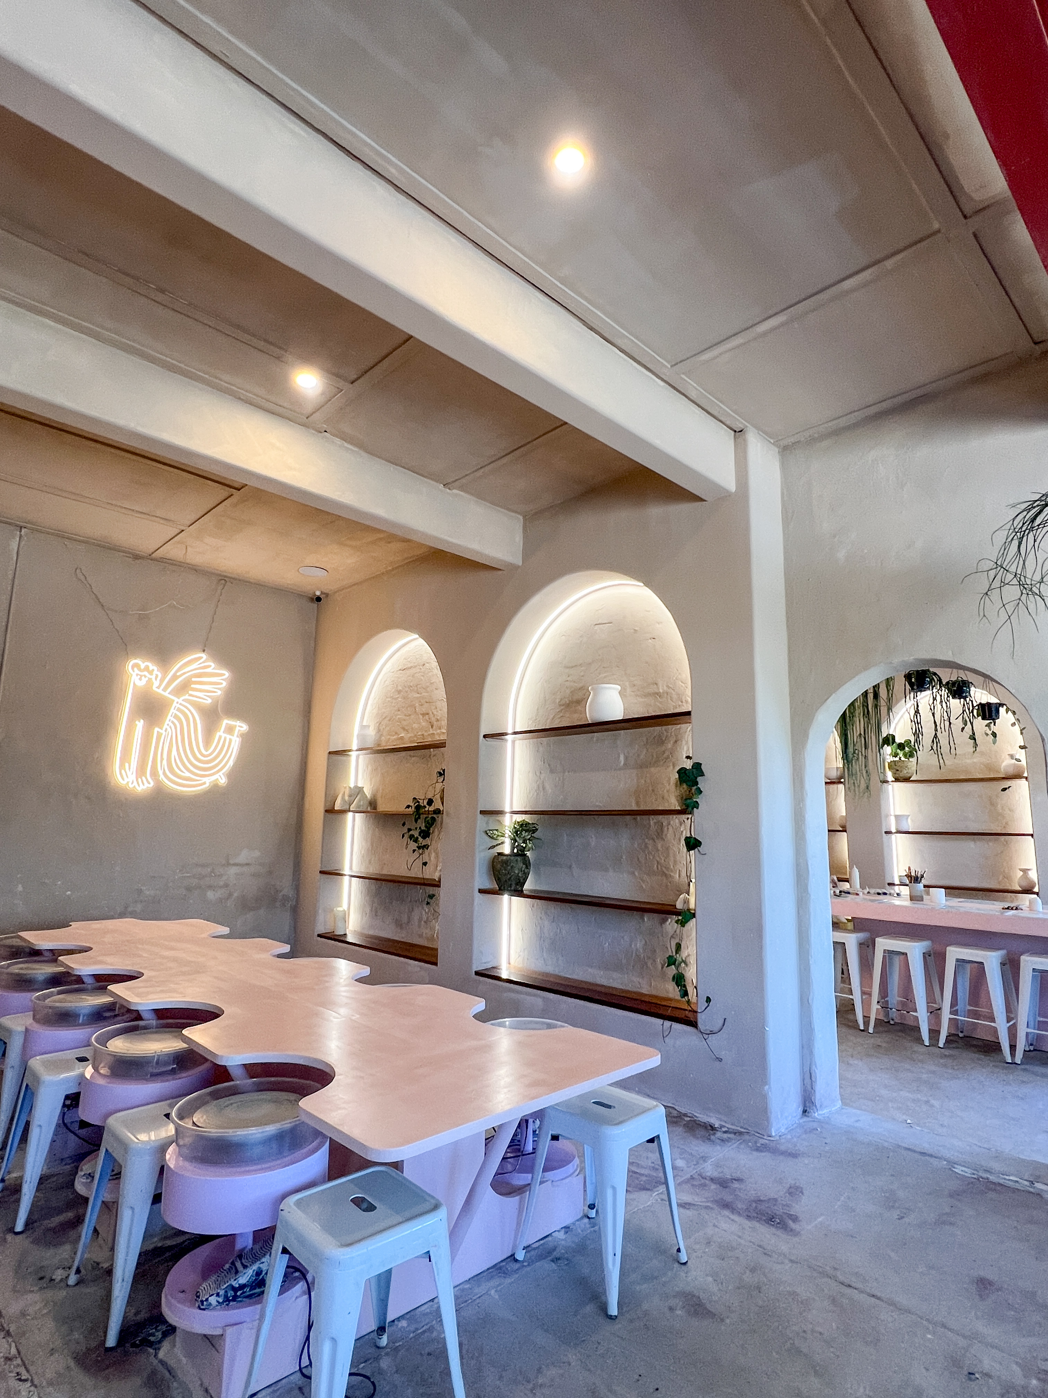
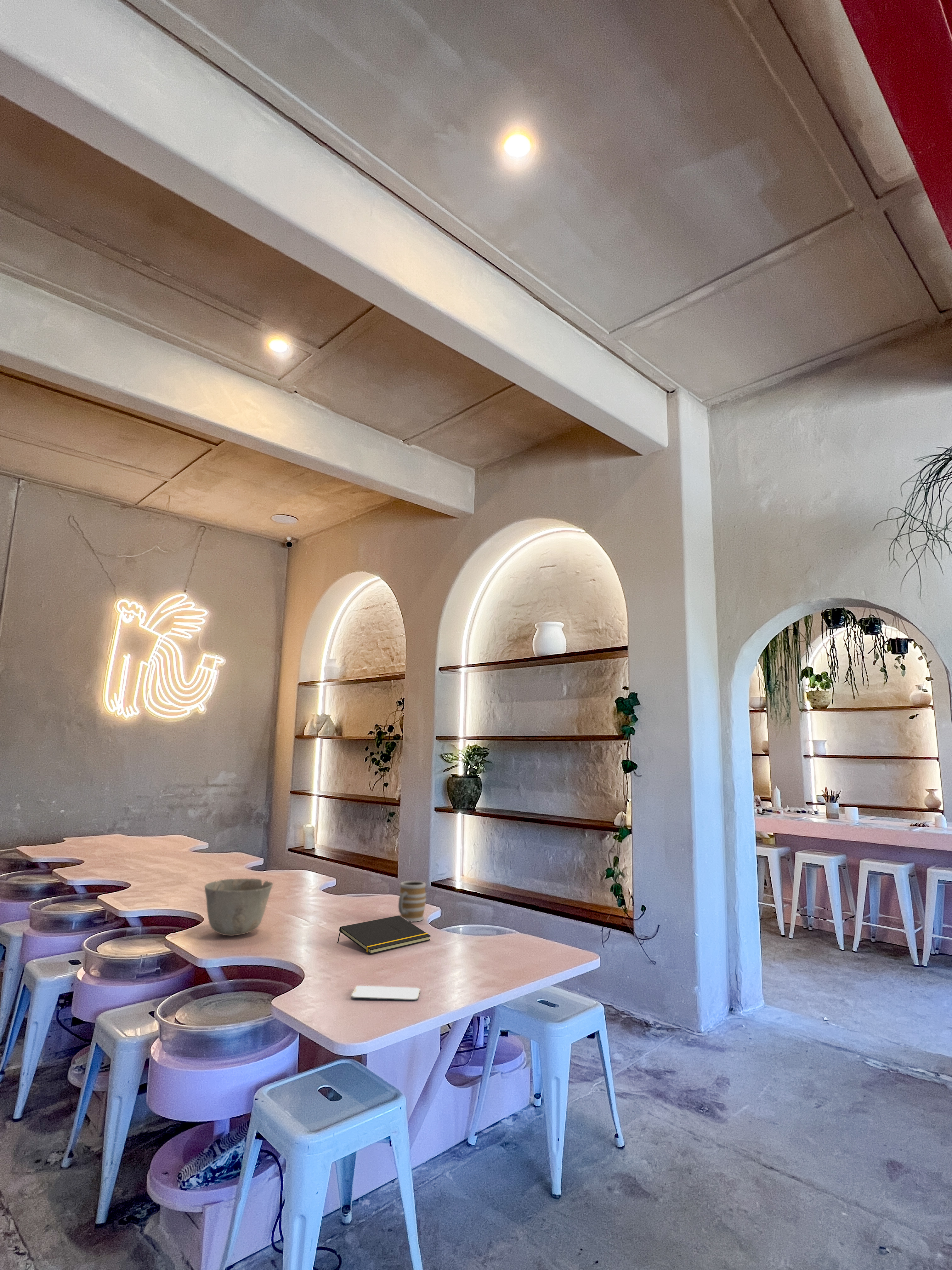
+ ceramic bowl [204,878,273,936]
+ notepad [337,915,431,955]
+ smartphone [351,985,421,1001]
+ mug [398,881,426,922]
